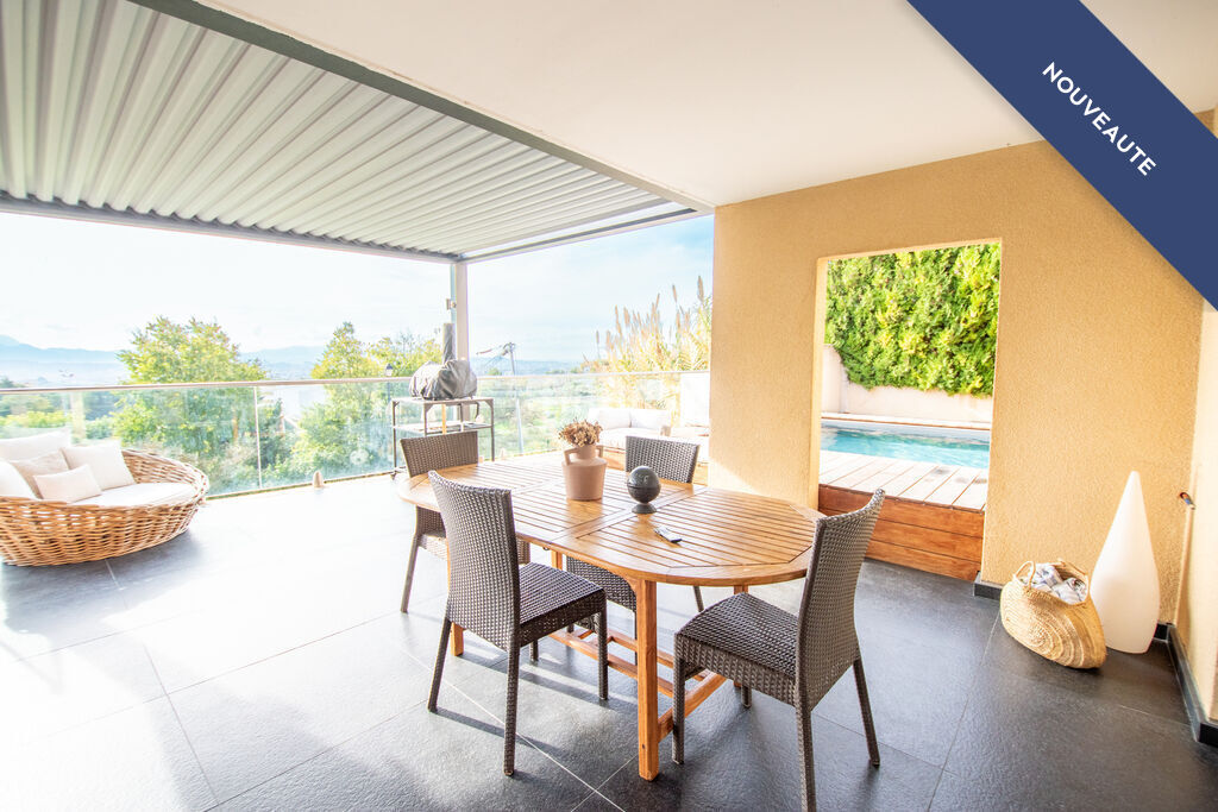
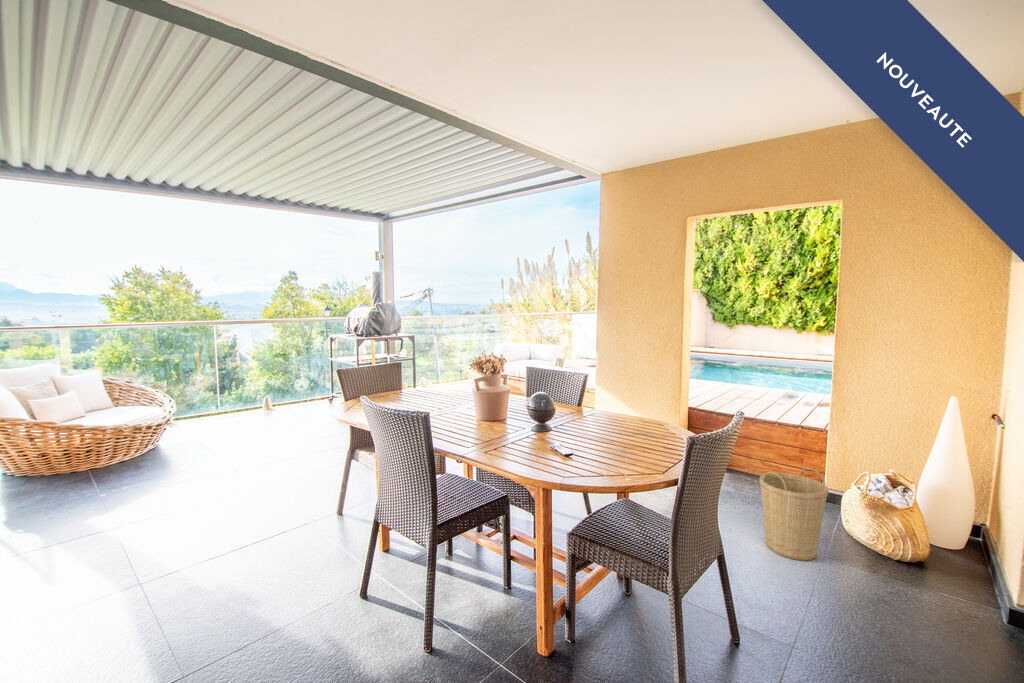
+ basket [759,466,829,561]
